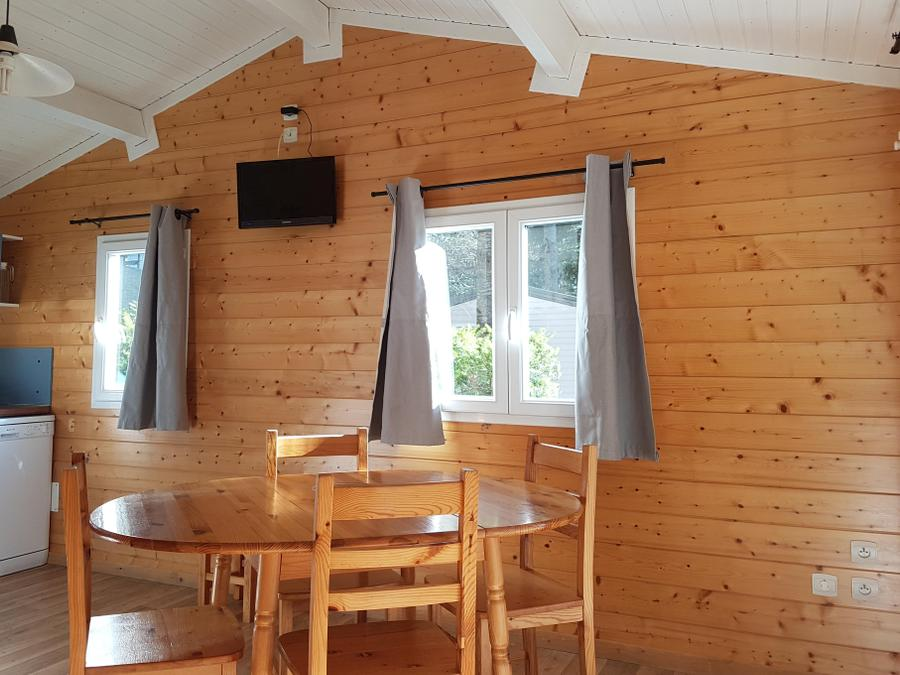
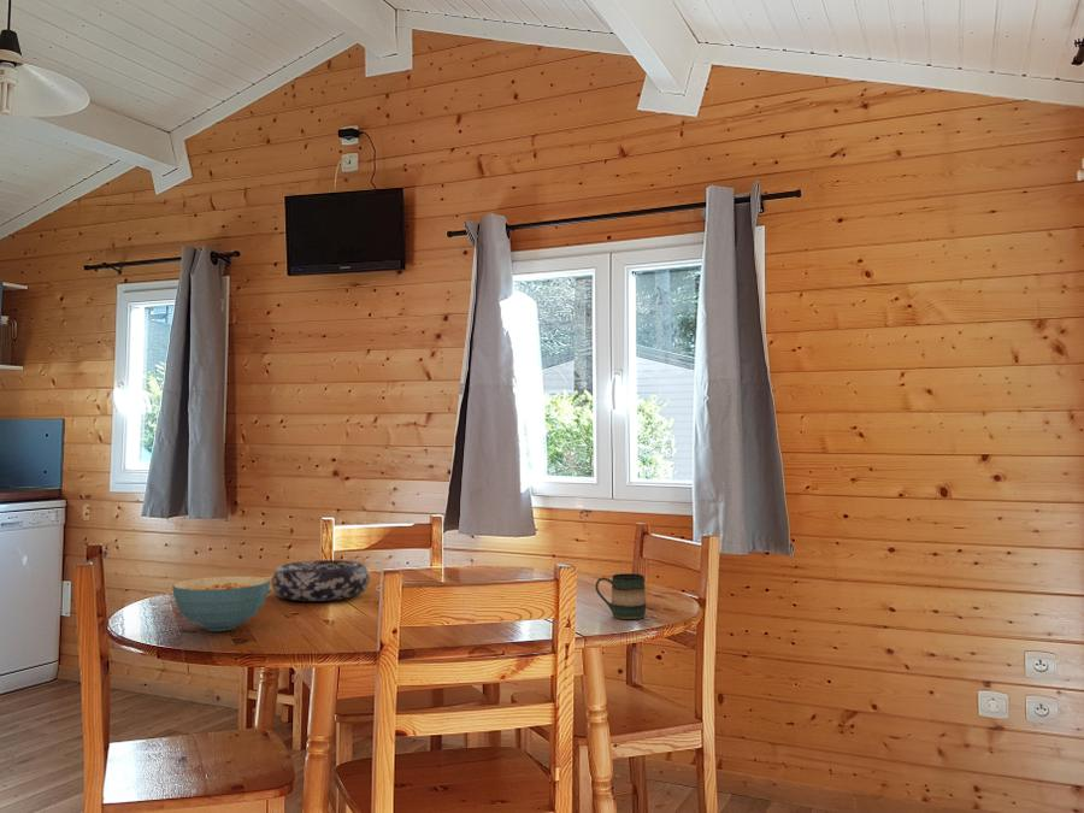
+ cereal bowl [171,576,271,632]
+ mug [595,572,647,620]
+ decorative bowl [270,559,371,602]
